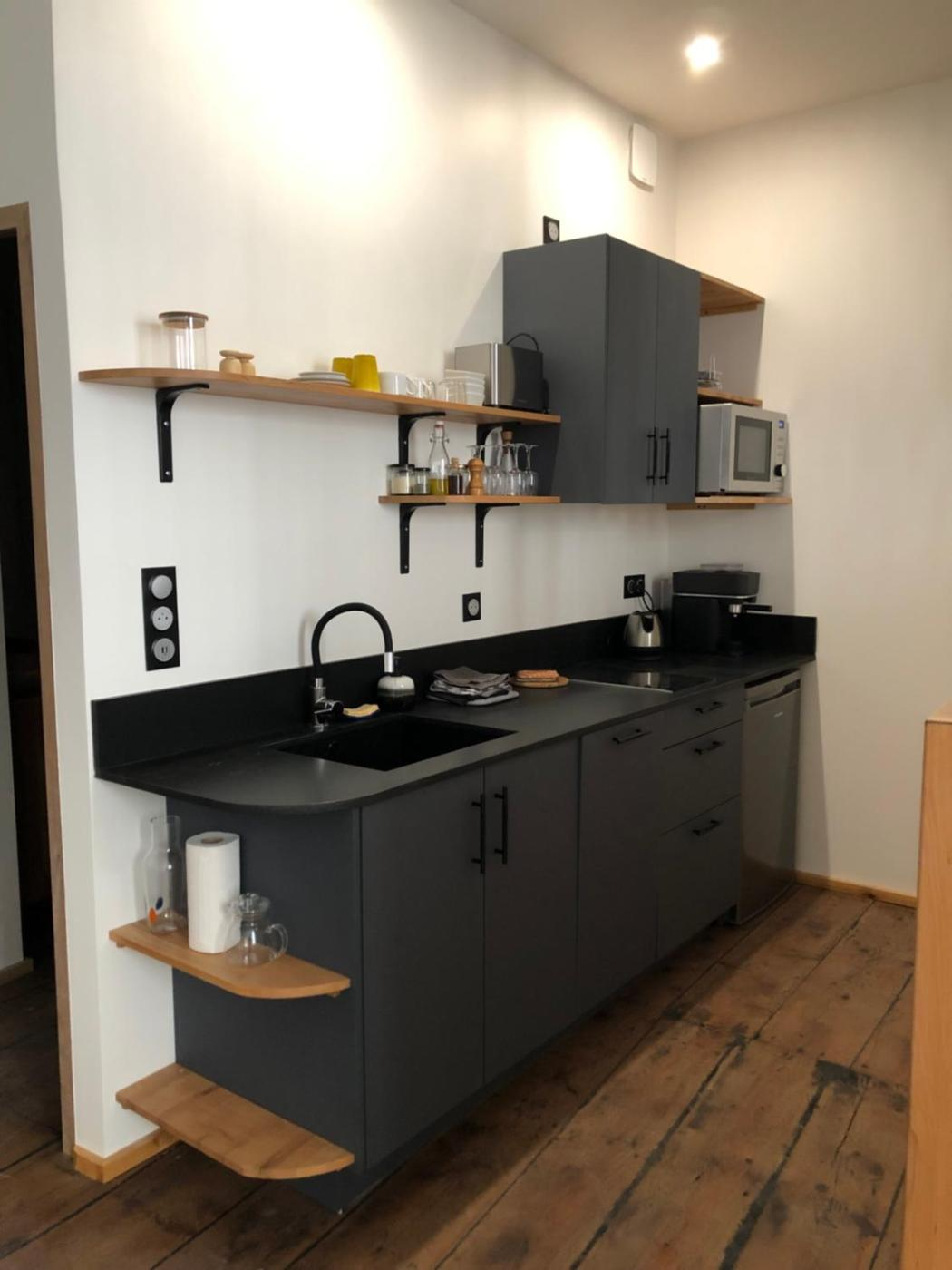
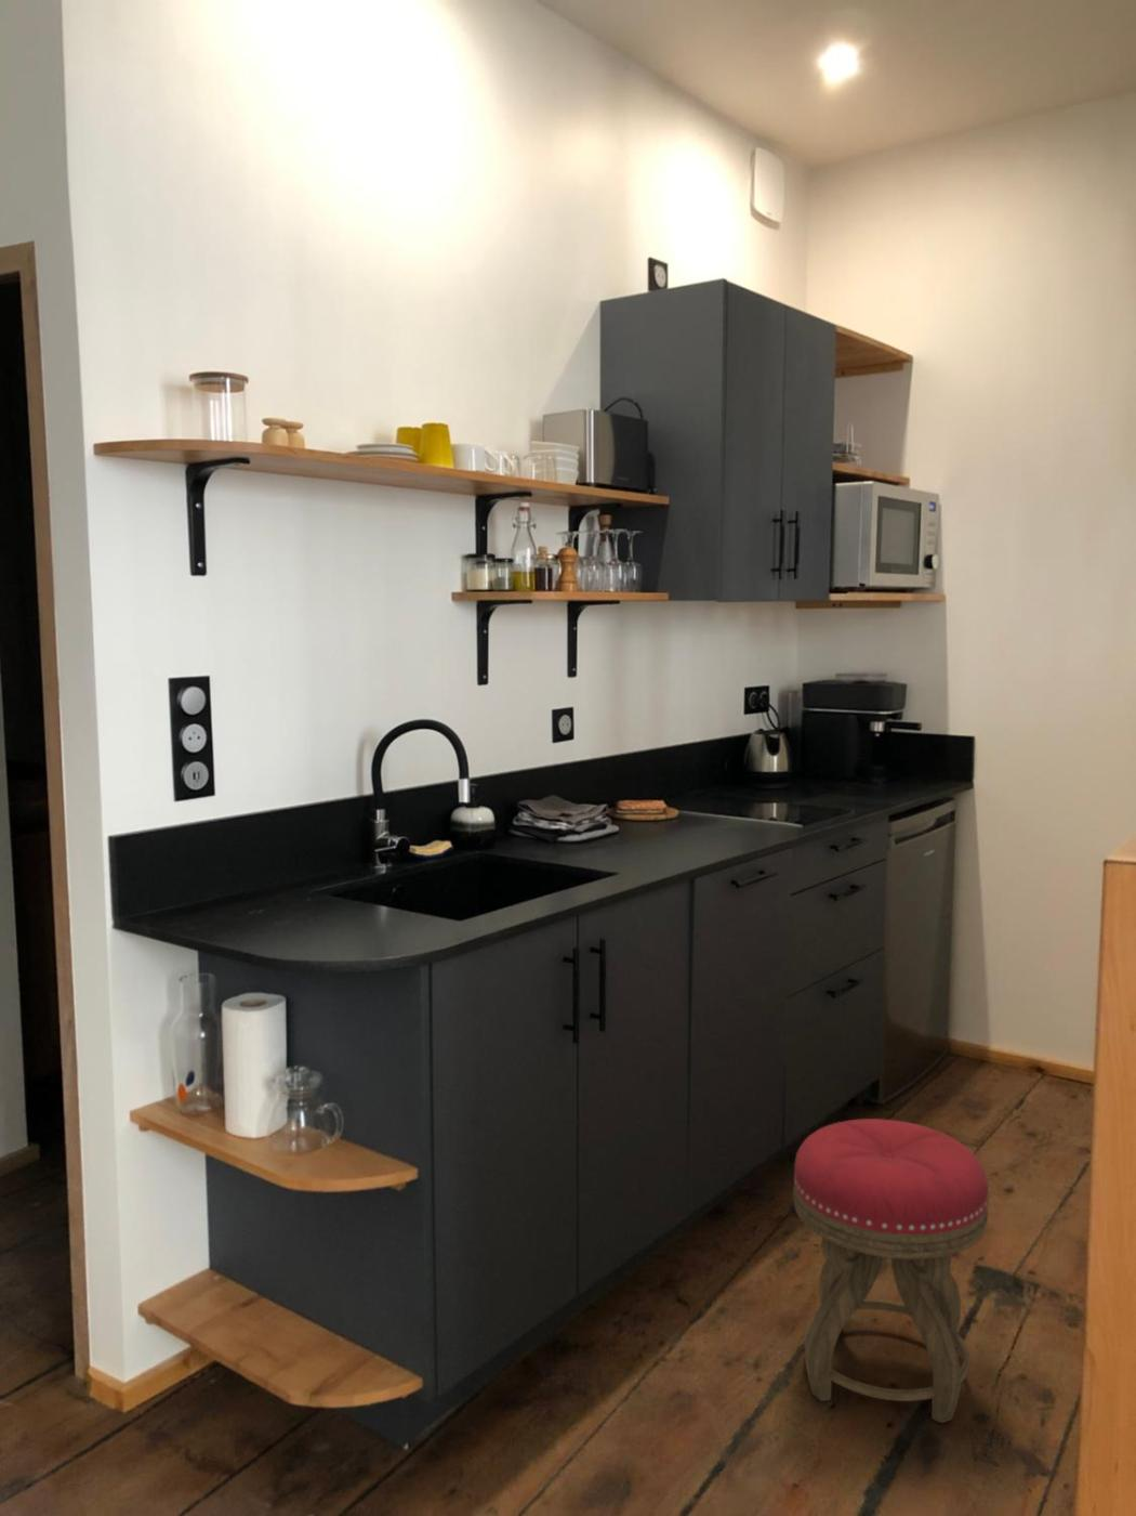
+ stool [792,1117,990,1424]
